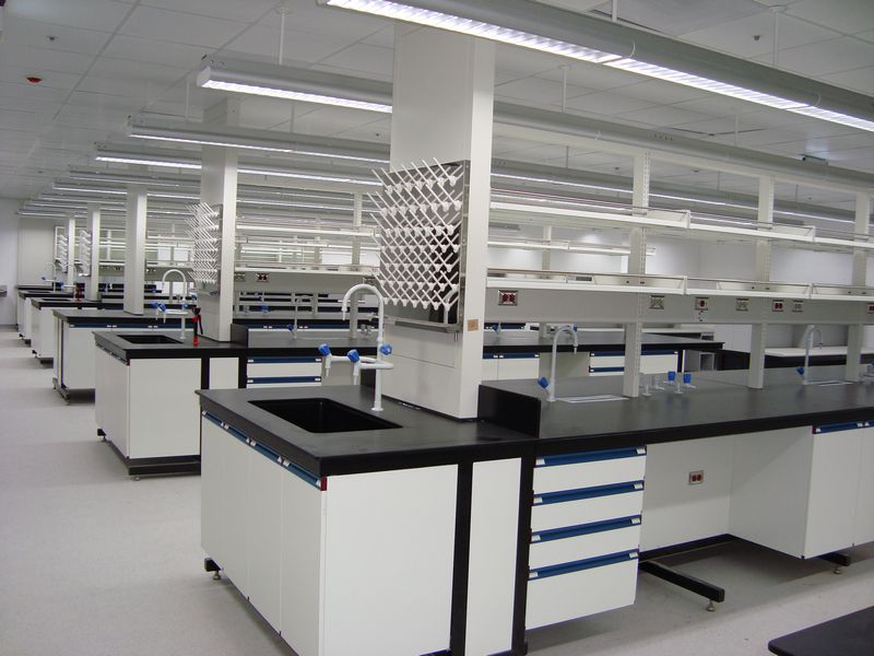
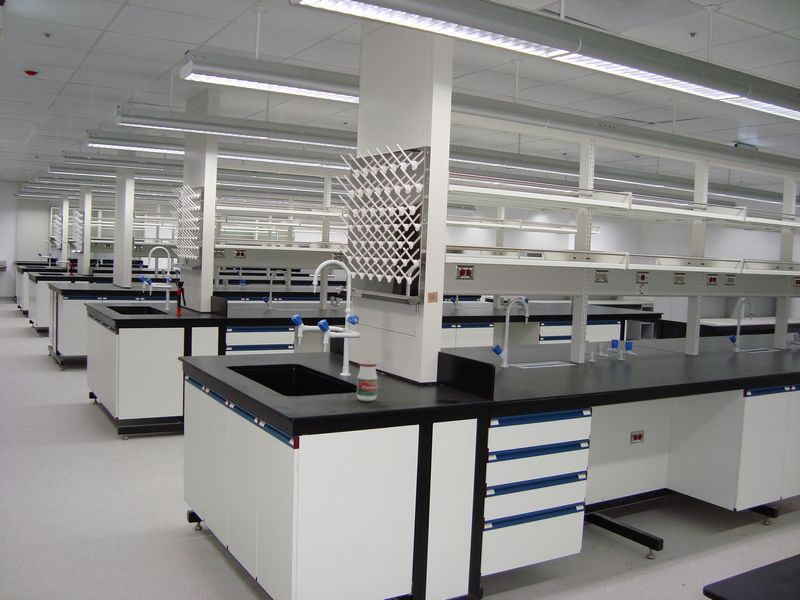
+ jar [356,361,378,402]
